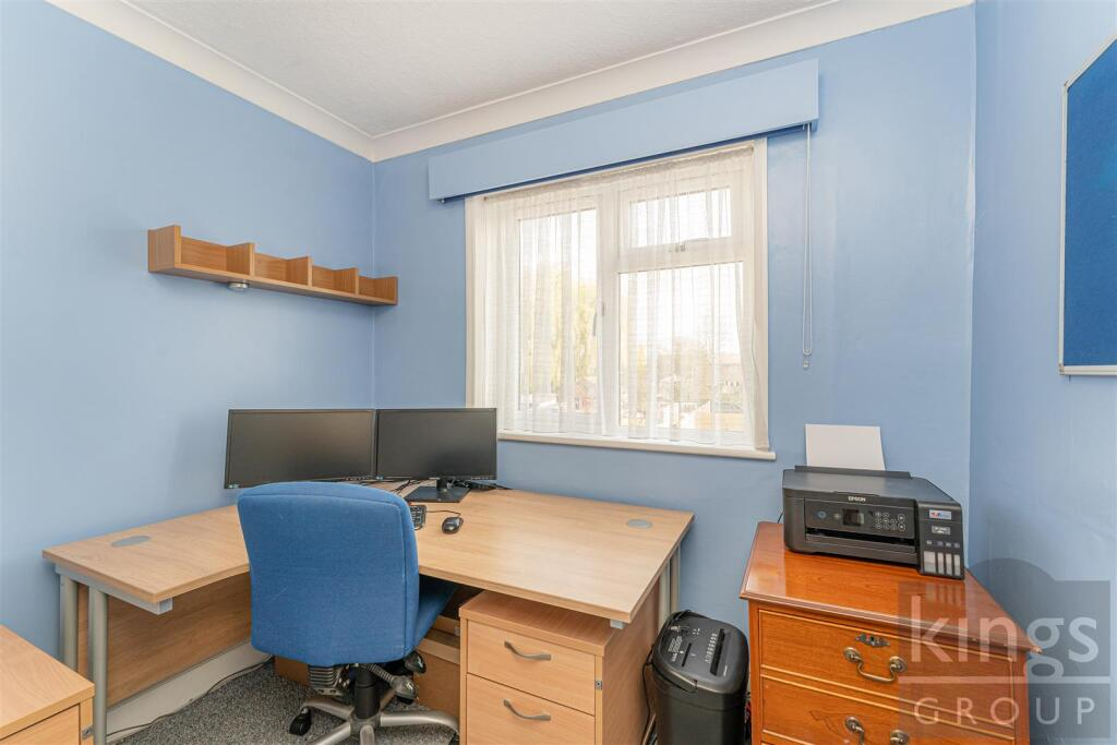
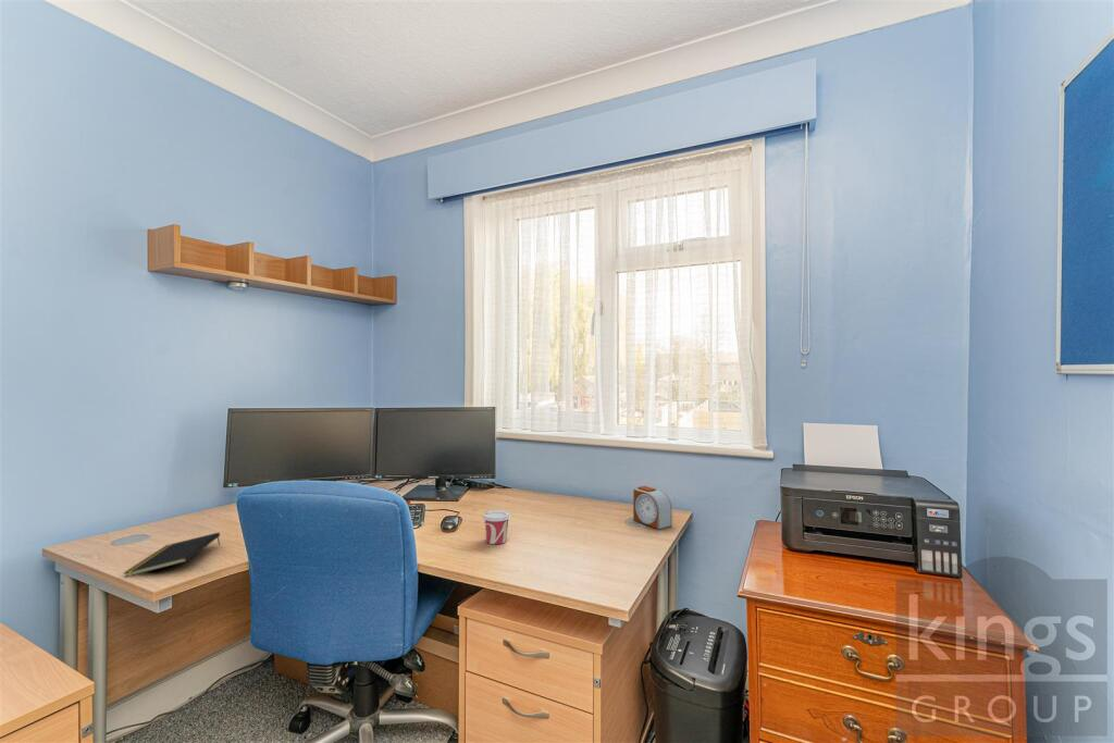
+ cup [482,509,511,545]
+ notepad [123,532,221,579]
+ alarm clock [632,485,673,530]
